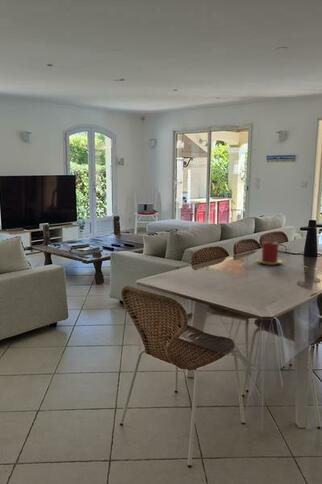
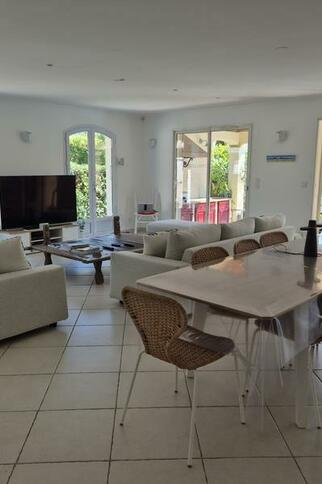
- candle [256,241,284,266]
